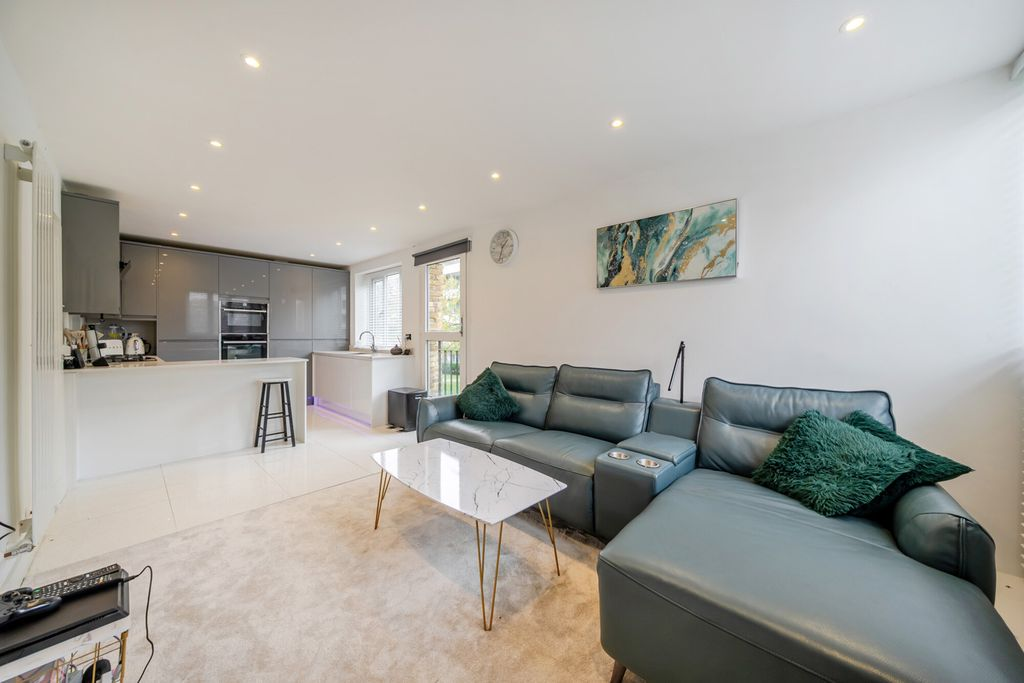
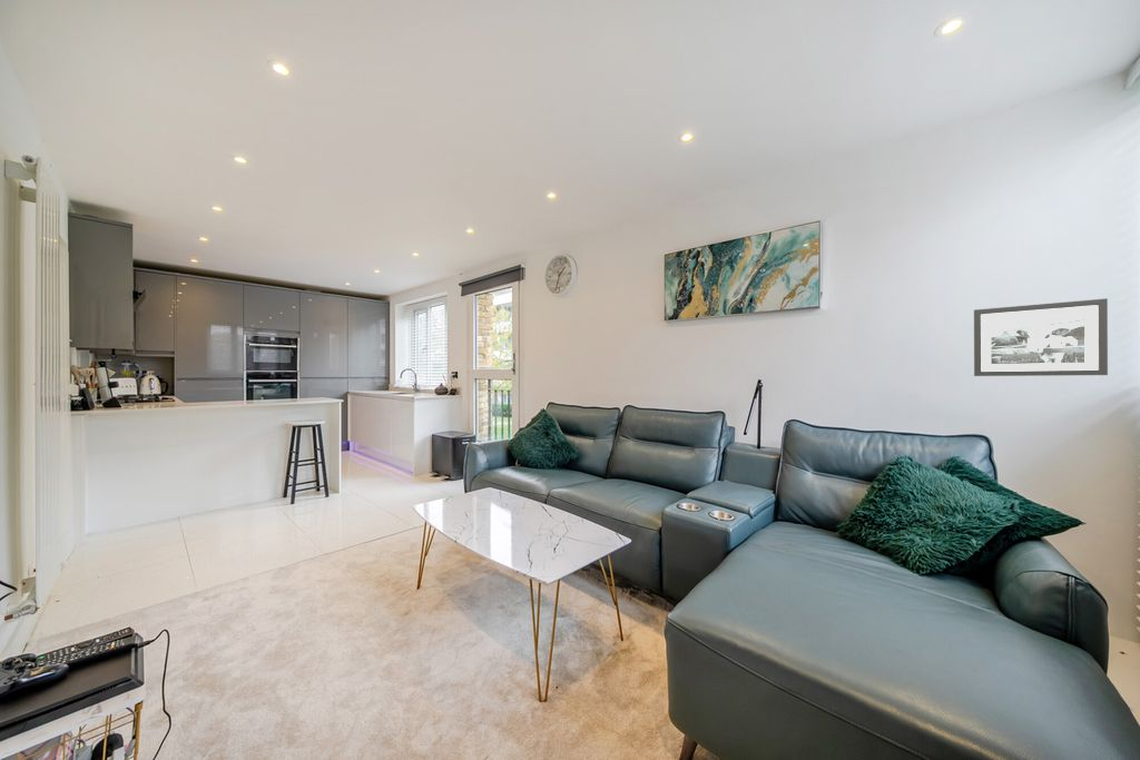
+ picture frame [973,297,1109,377]
